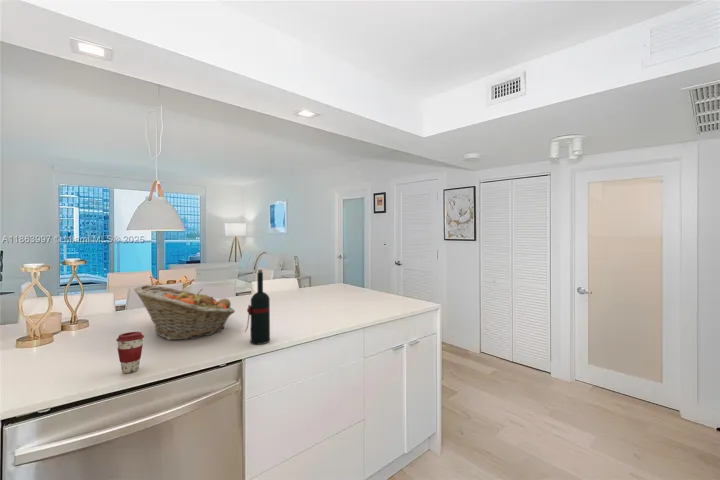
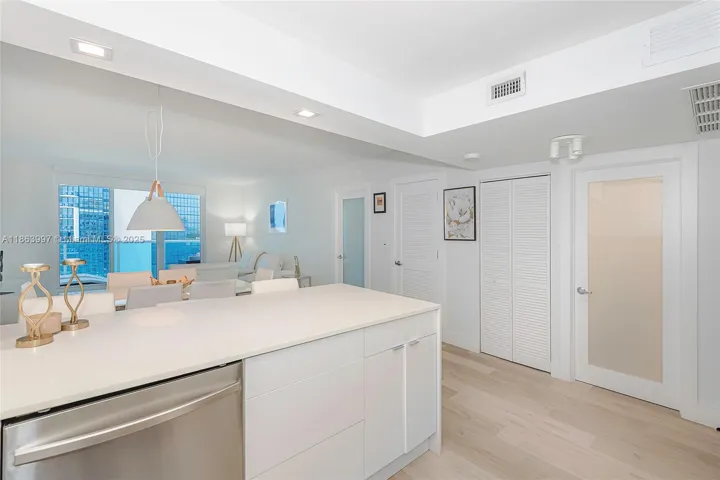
- wine bottle [244,268,271,345]
- fruit basket [133,284,236,341]
- coffee cup [115,331,145,374]
